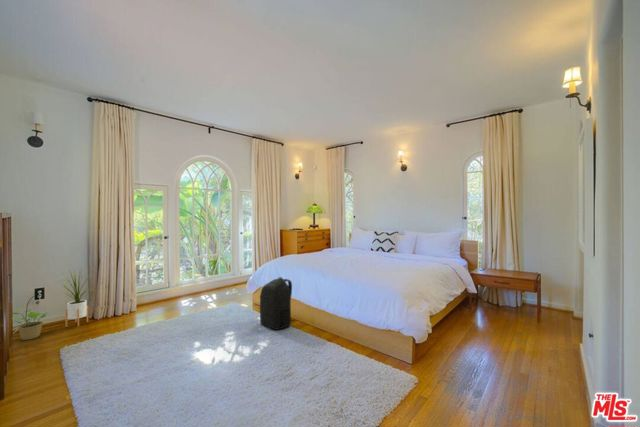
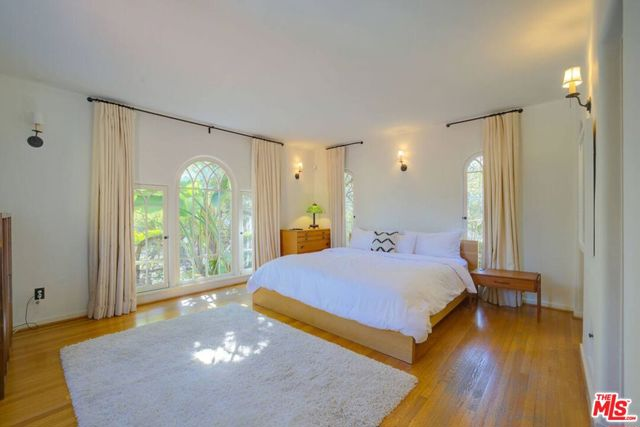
- house plant [60,267,95,328]
- potted plant [11,309,48,341]
- backpack [259,277,294,331]
